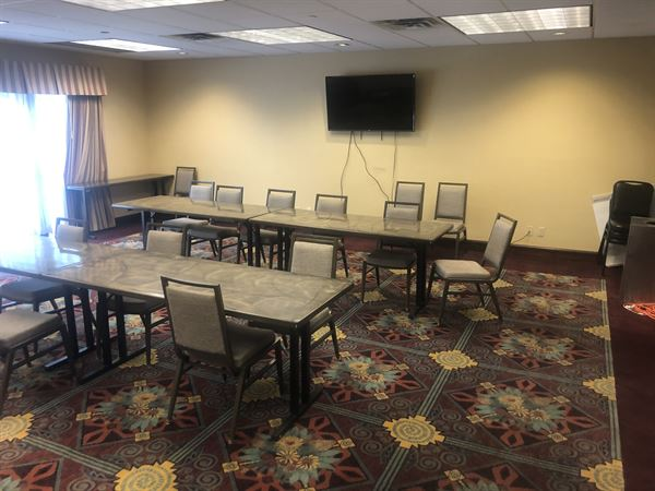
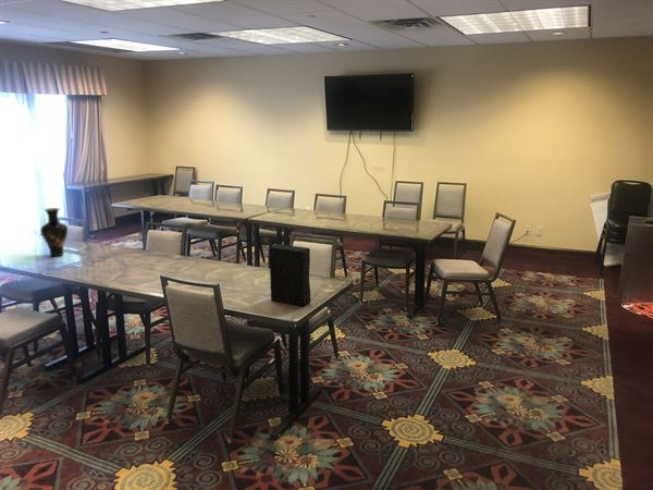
+ binder [268,243,311,307]
+ vase [39,207,69,257]
